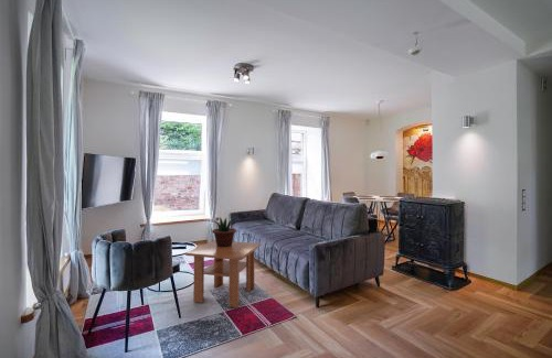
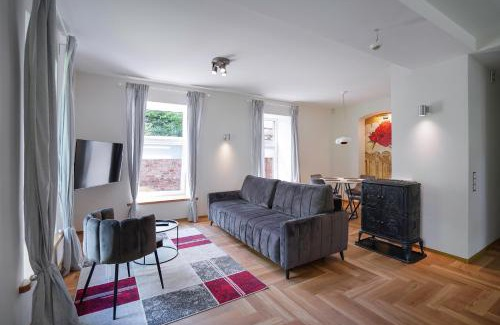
- potted plant [208,216,237,247]
- coffee table [184,239,262,308]
